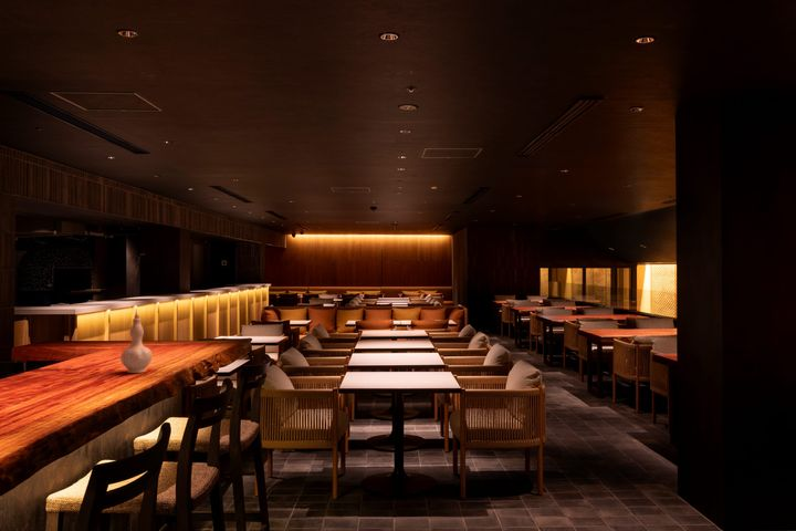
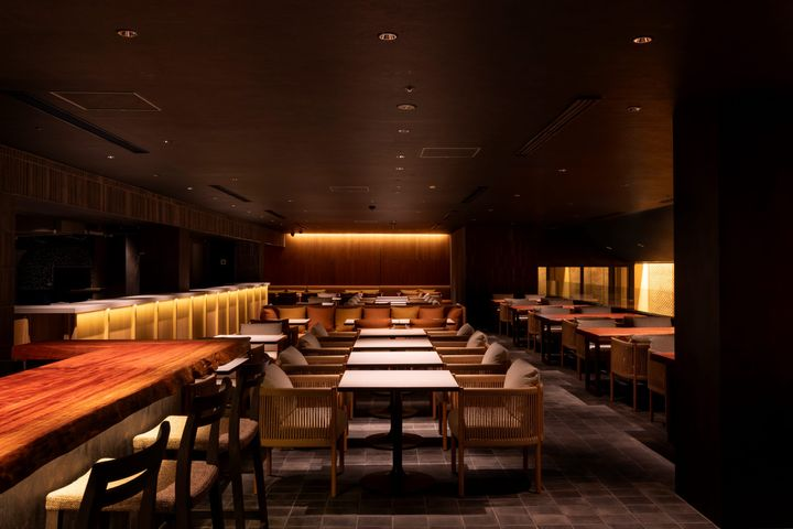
- vase [119,313,153,374]
